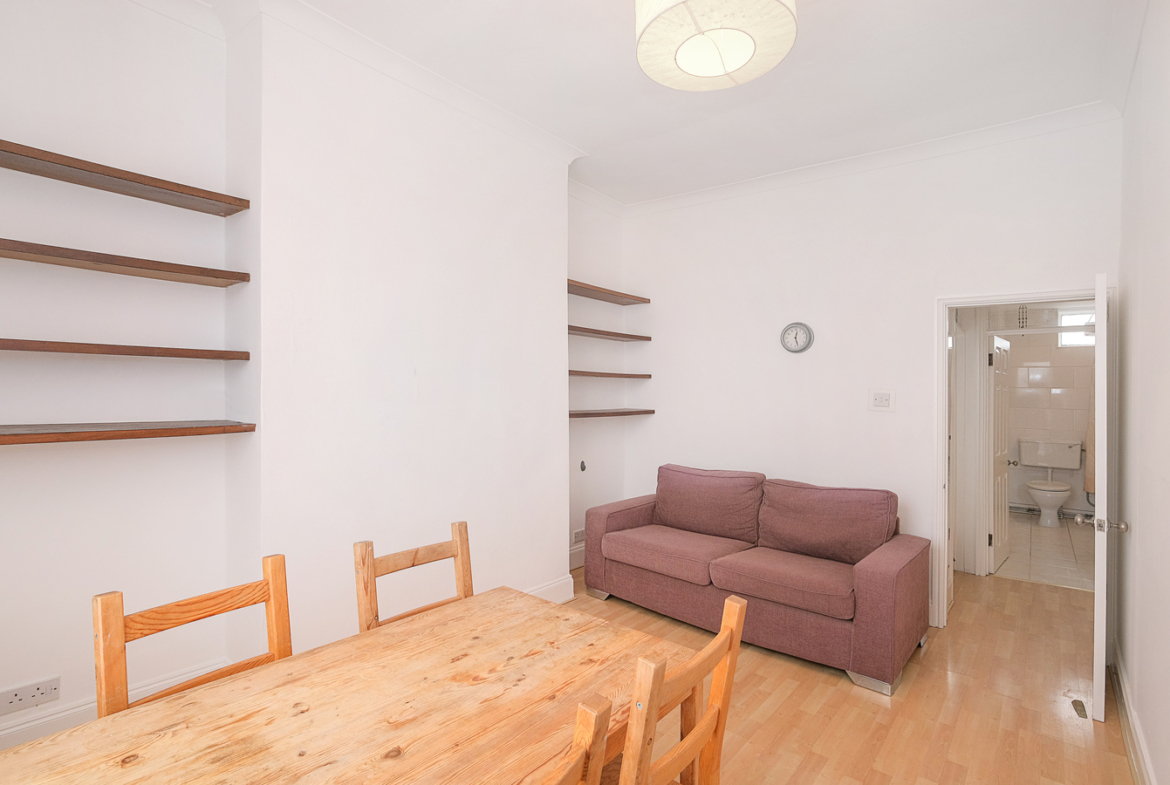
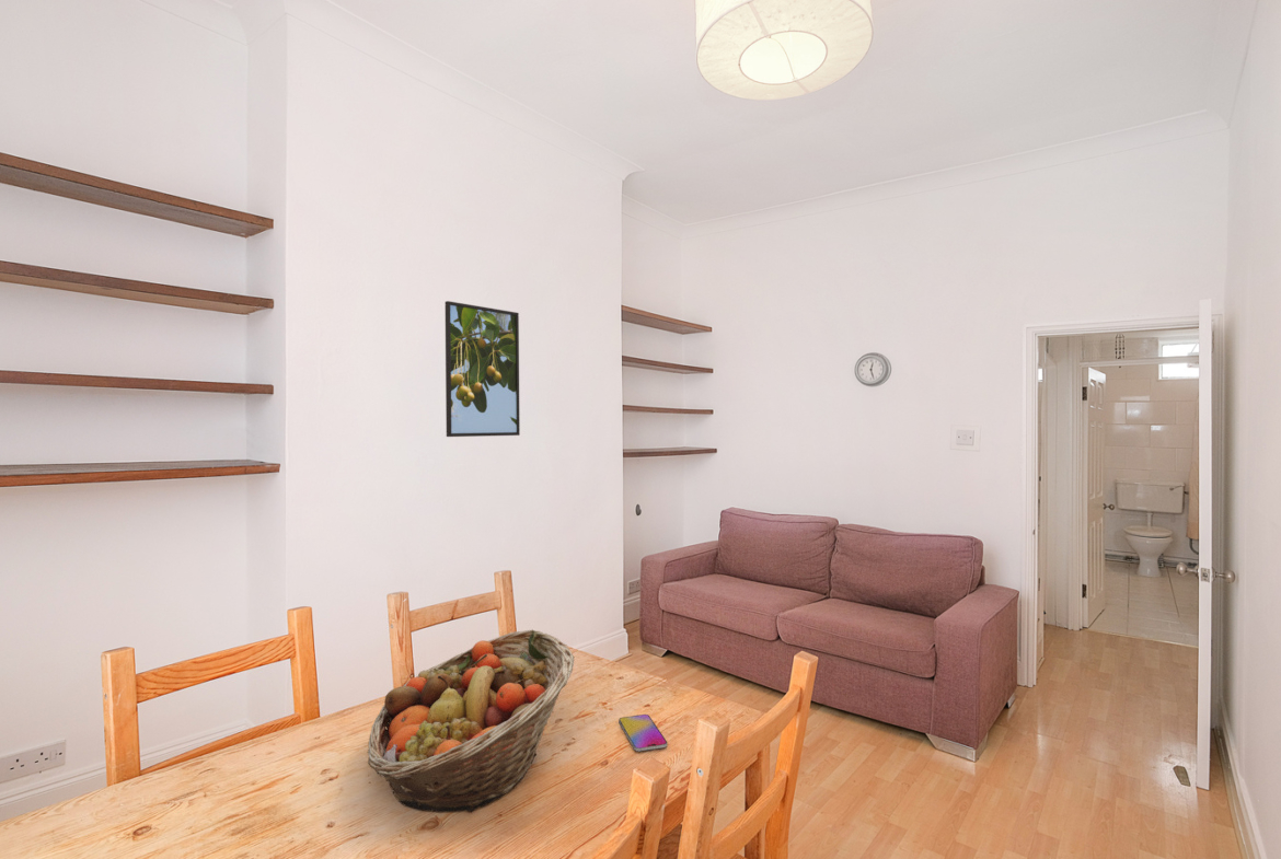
+ smartphone [618,713,668,753]
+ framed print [445,300,521,438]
+ fruit basket [367,628,576,813]
